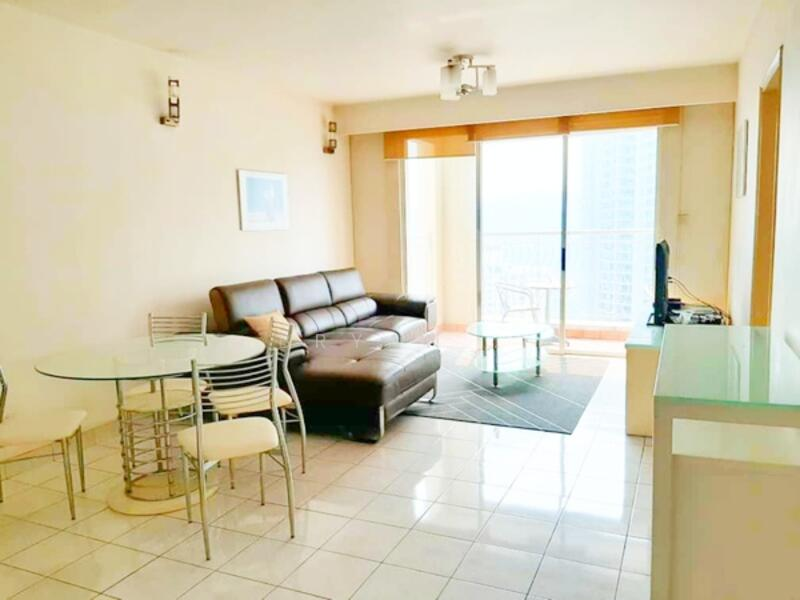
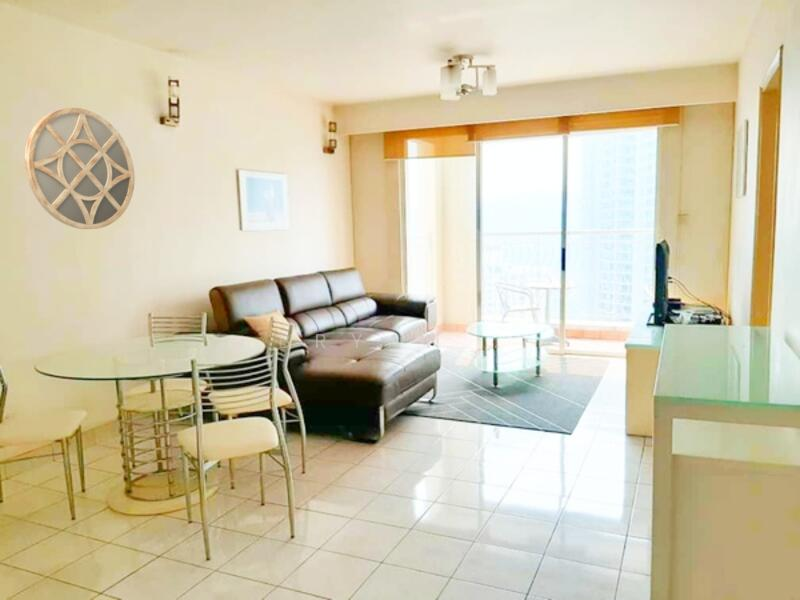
+ home mirror [24,107,136,230]
